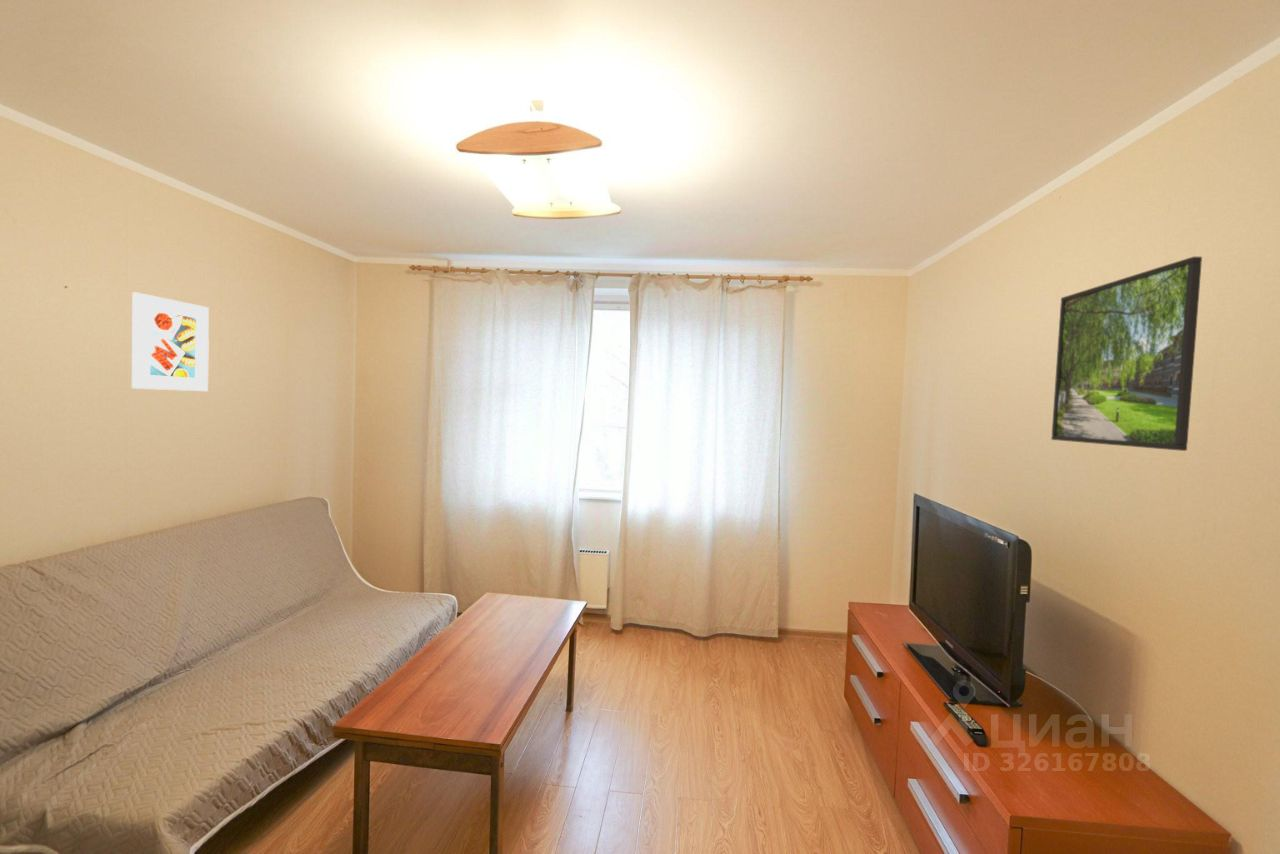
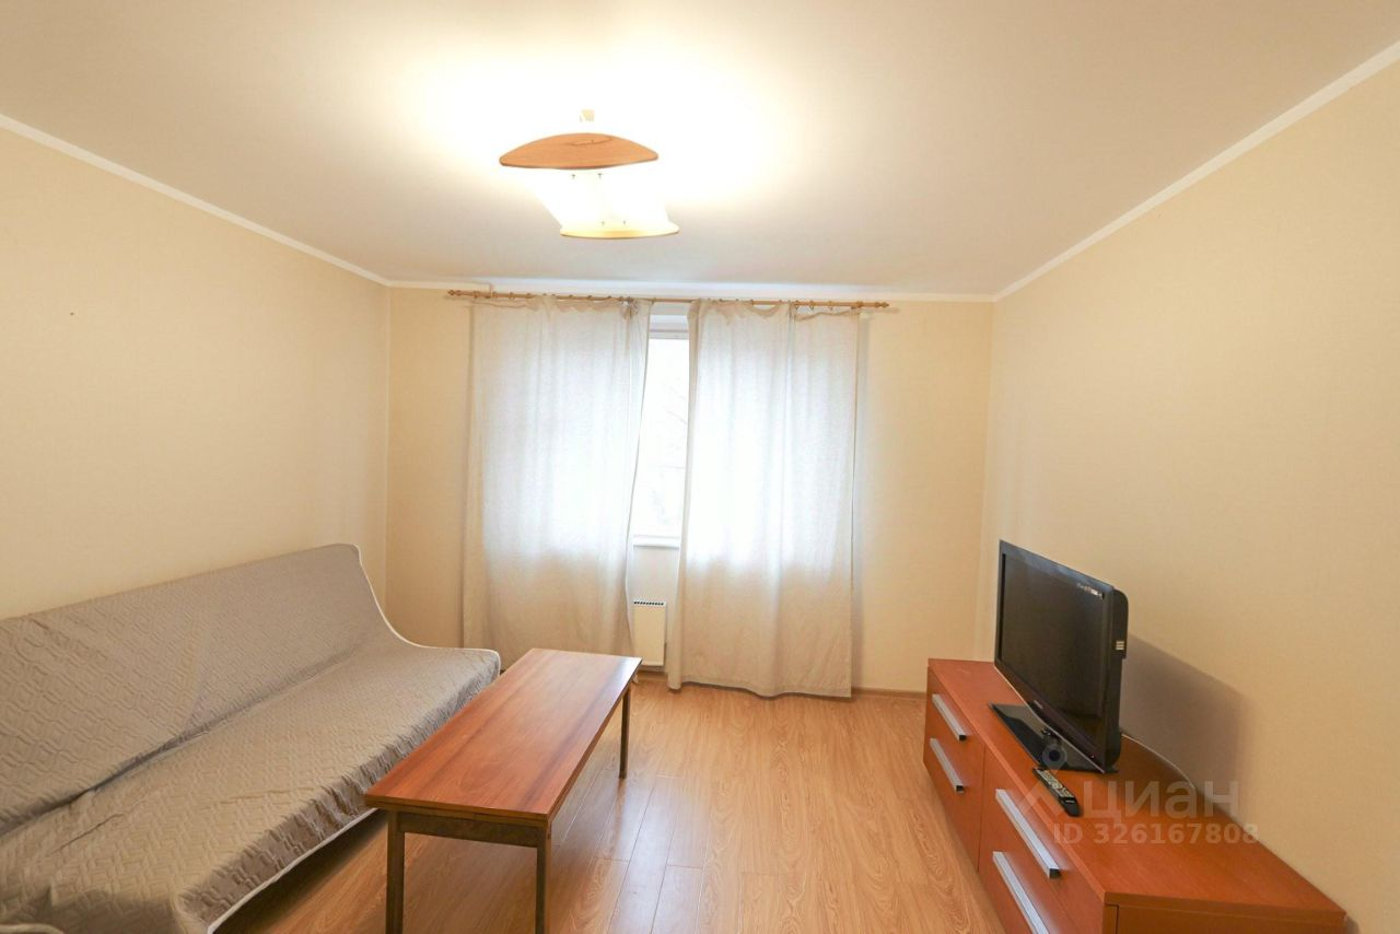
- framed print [1050,256,1203,452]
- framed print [131,292,210,392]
